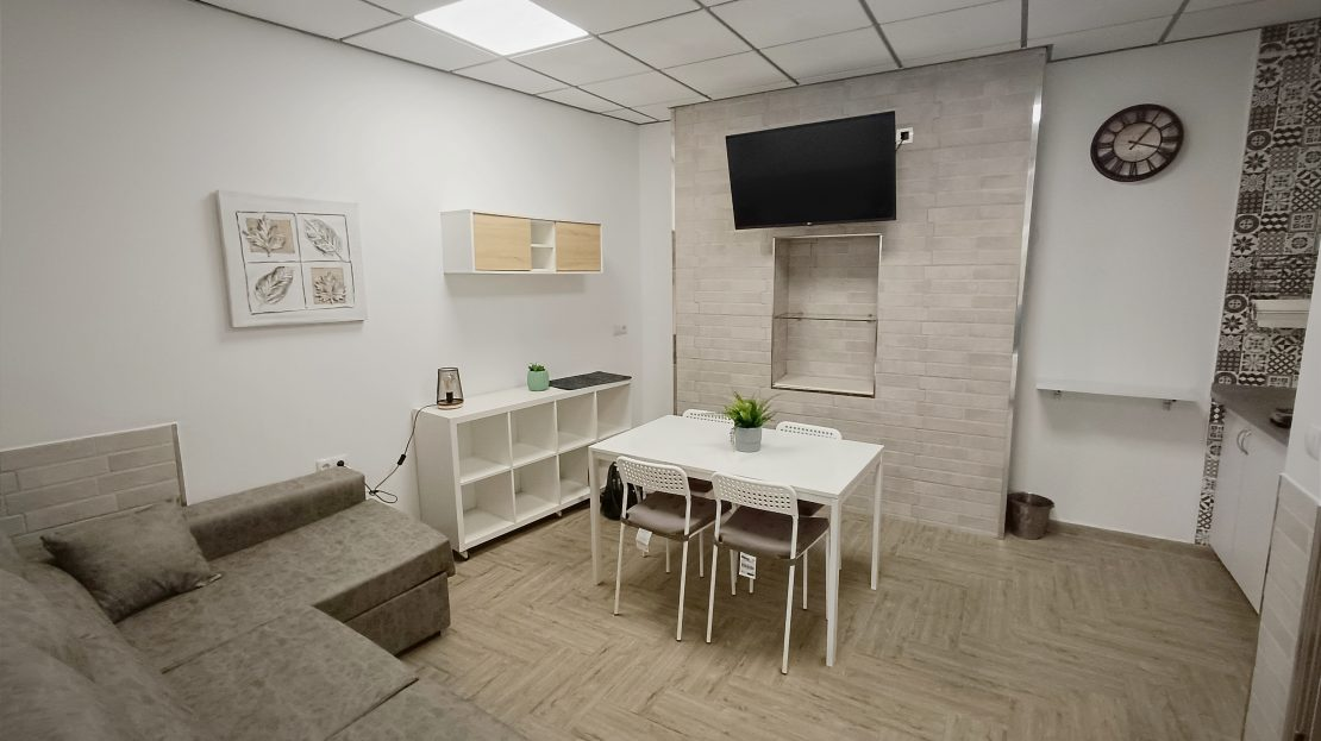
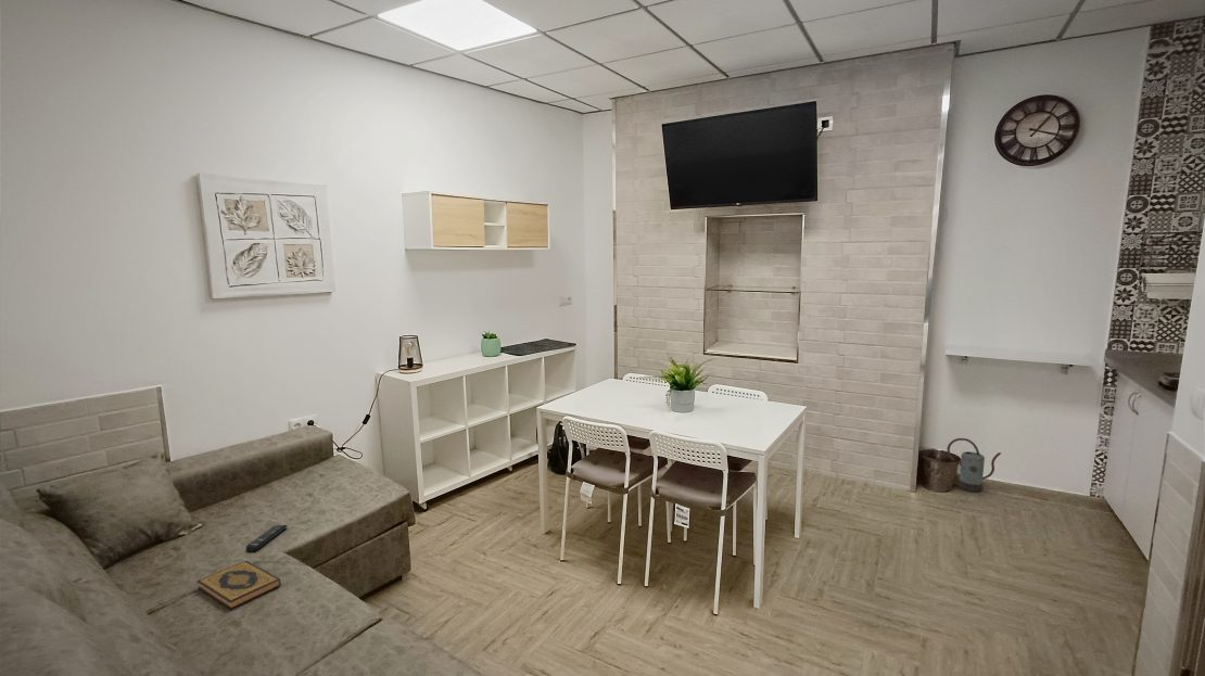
+ watering can [947,437,1002,493]
+ remote control [245,524,289,553]
+ hardback book [196,560,281,611]
